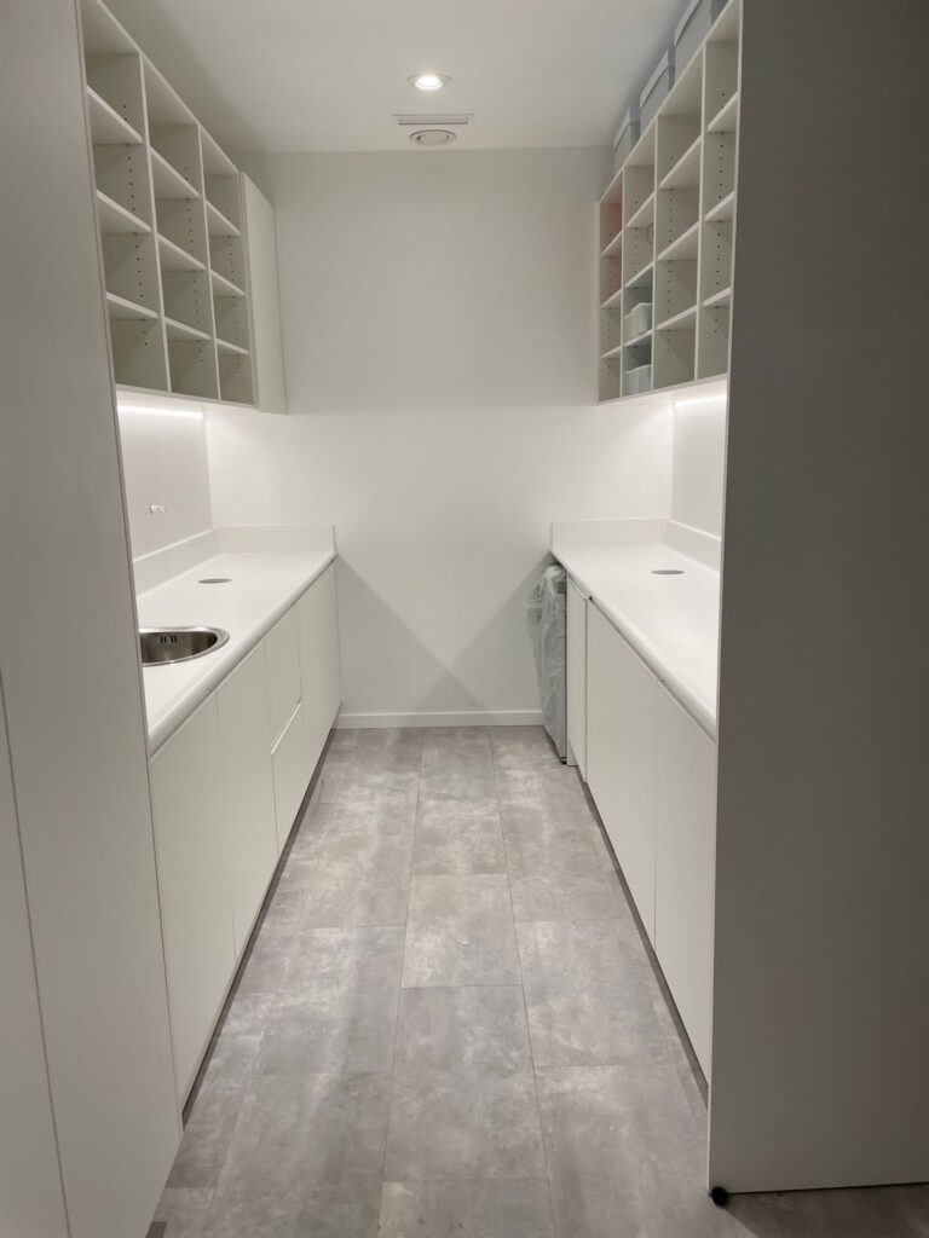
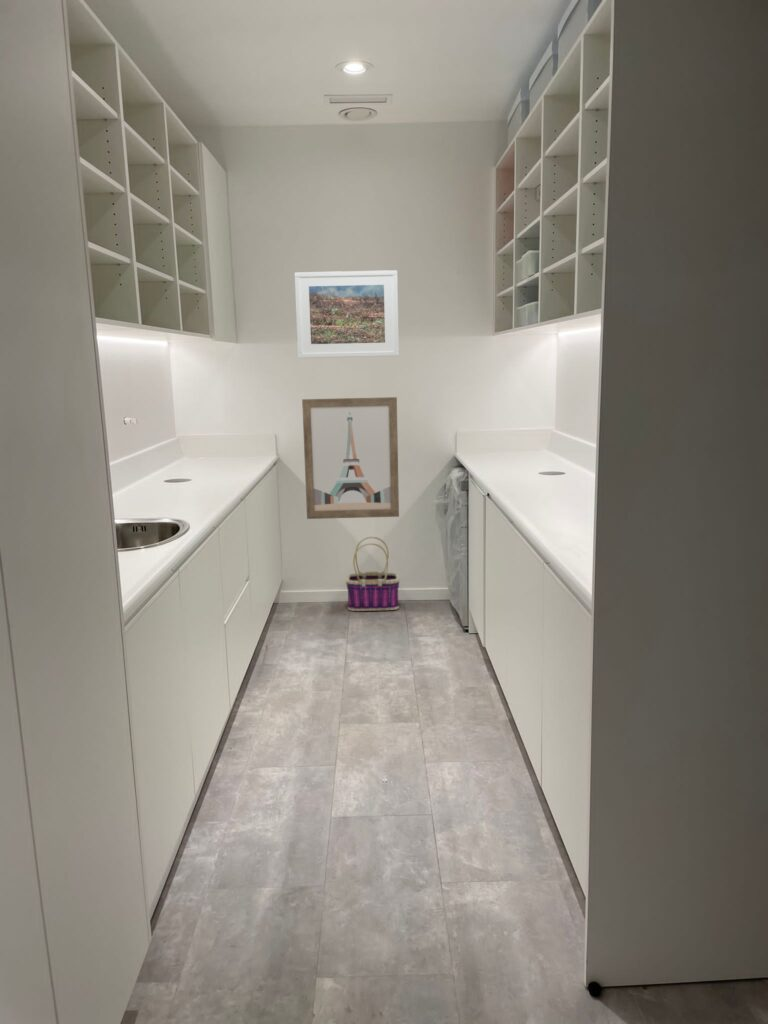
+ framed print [294,269,400,359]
+ basket [345,536,401,612]
+ wall art [301,396,400,520]
